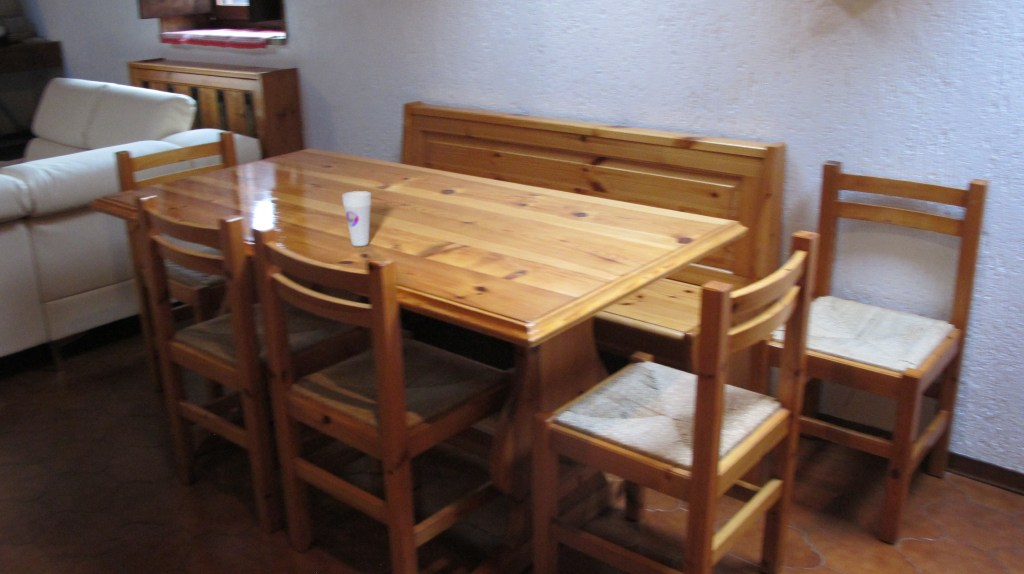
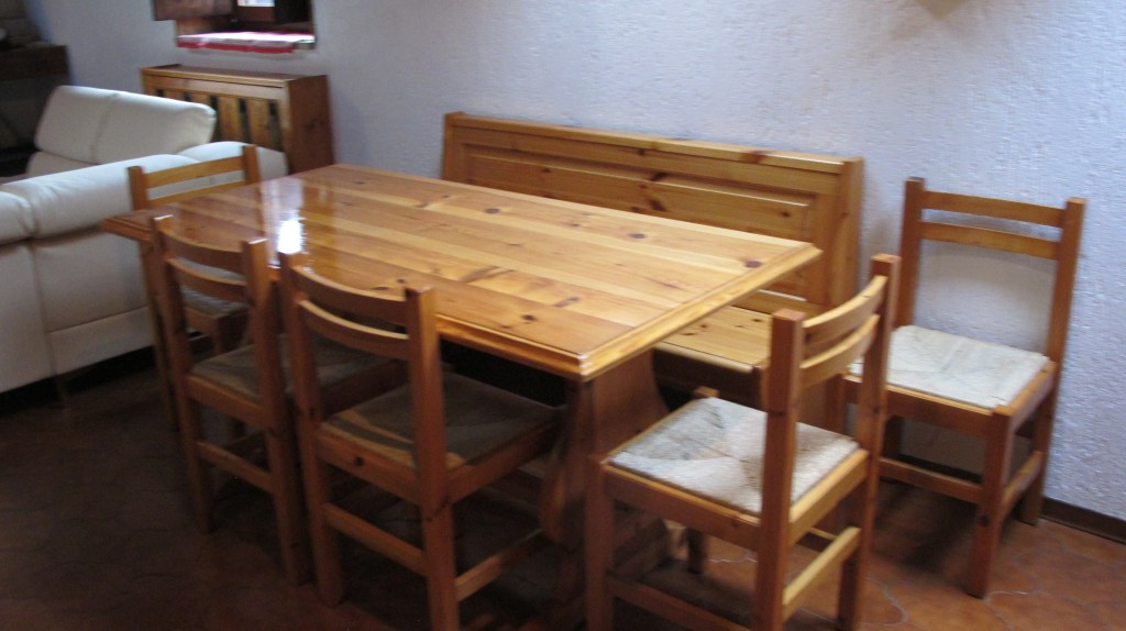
- cup [341,190,372,247]
